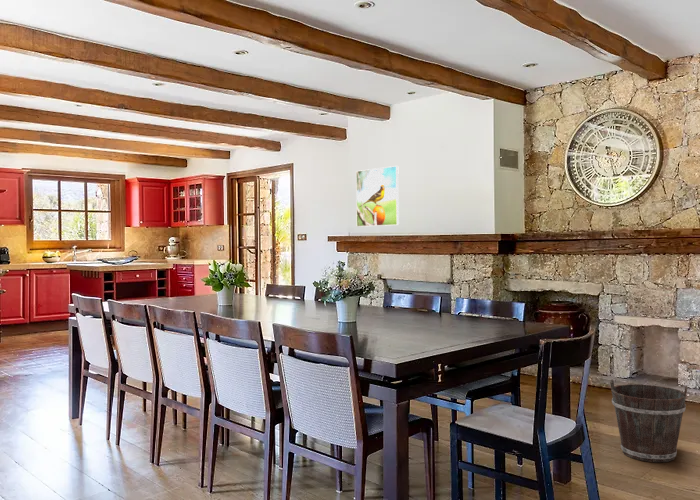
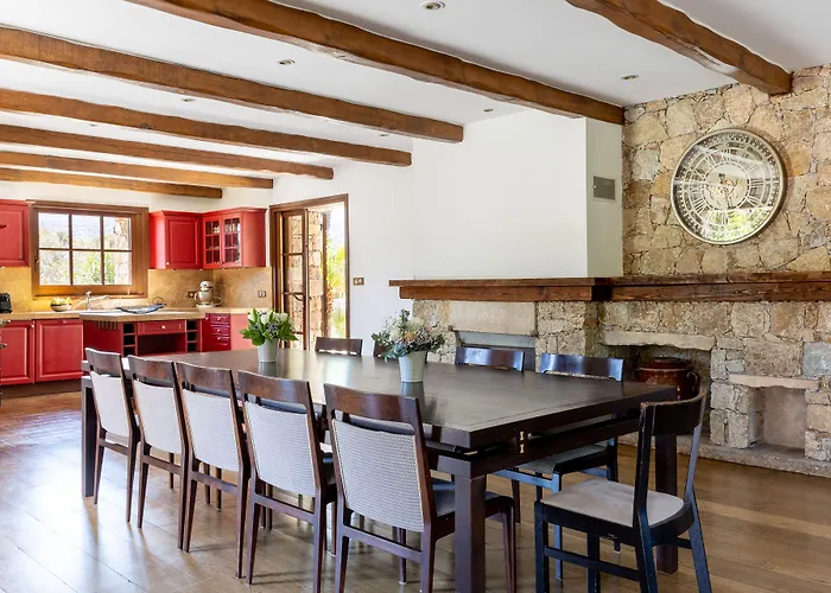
- bucket [609,379,688,463]
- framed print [355,165,400,228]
